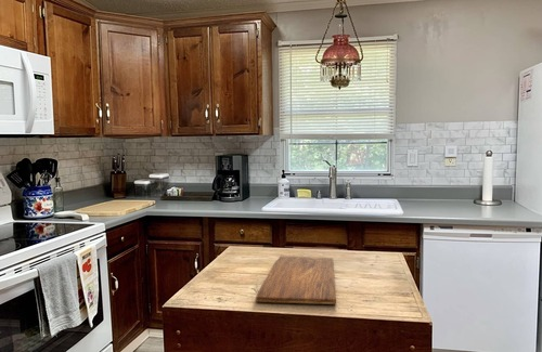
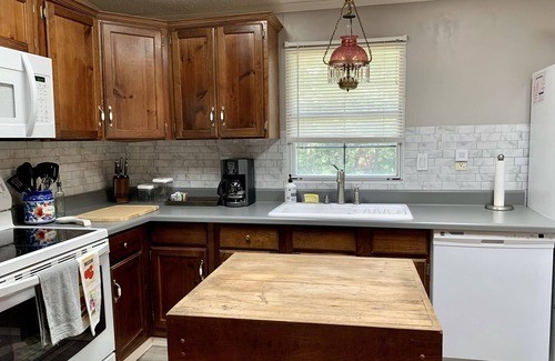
- cutting board [255,255,337,305]
